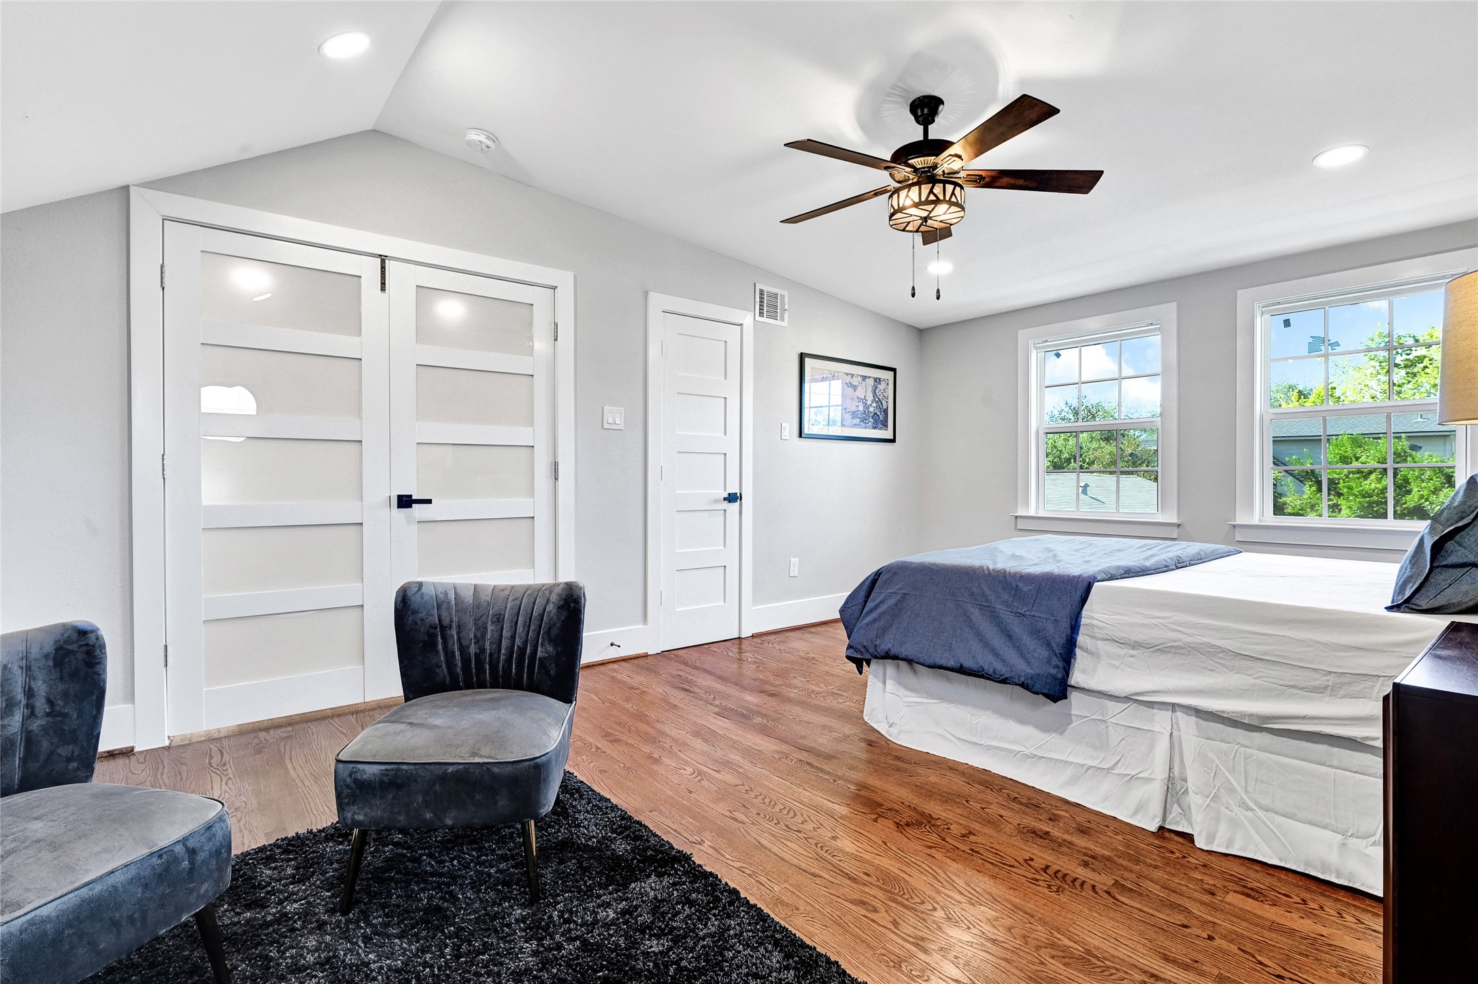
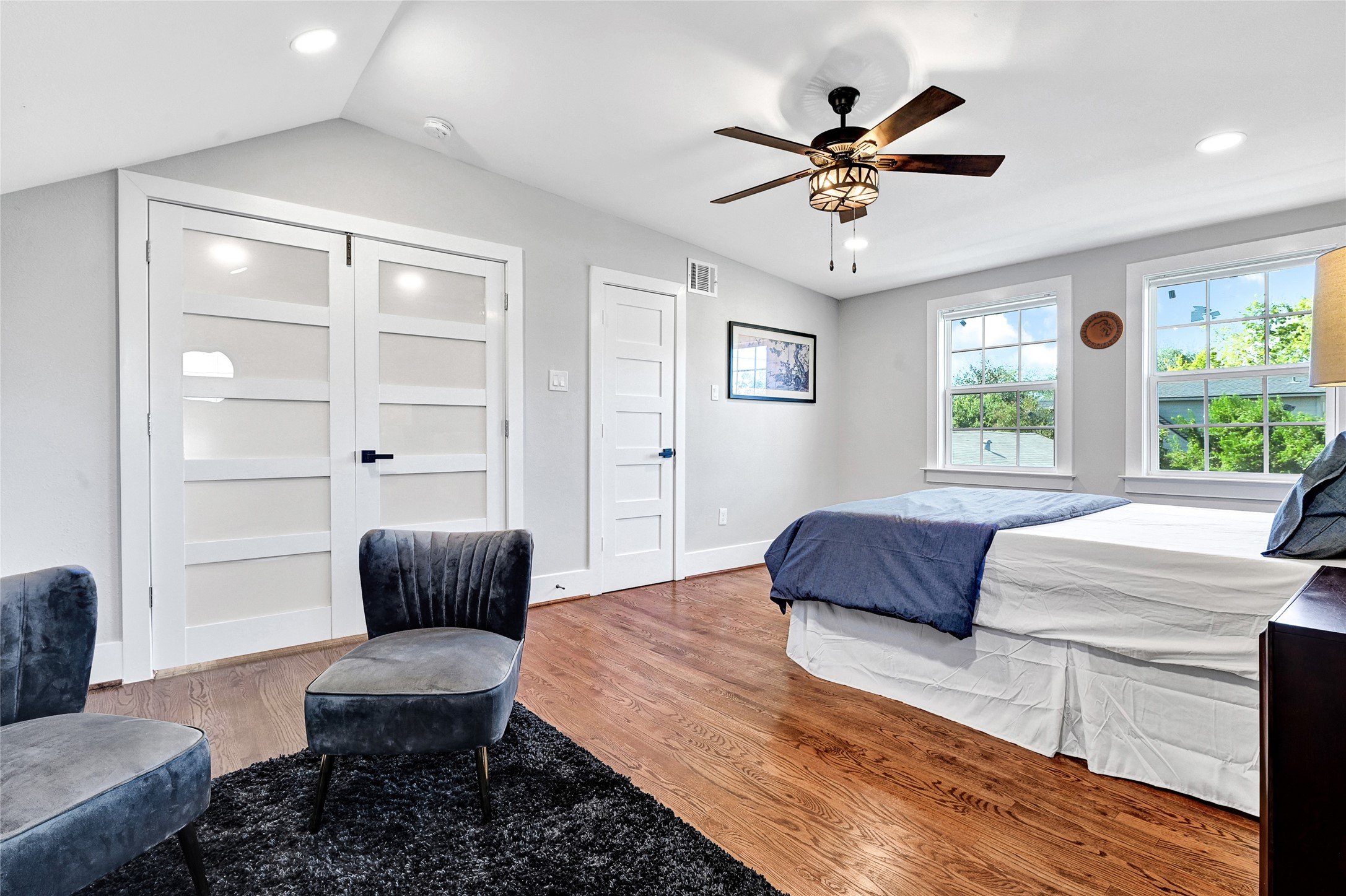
+ decorative plate [1079,310,1124,350]
